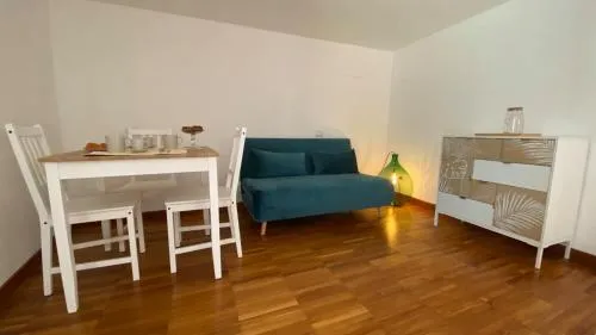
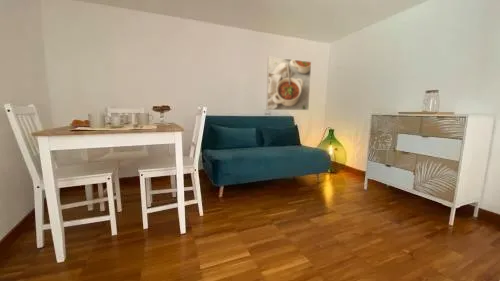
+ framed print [266,56,312,111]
